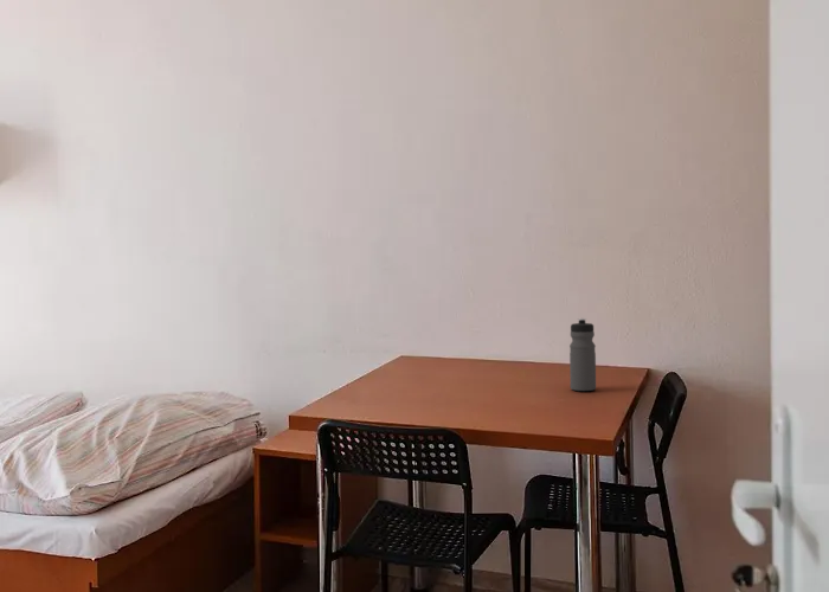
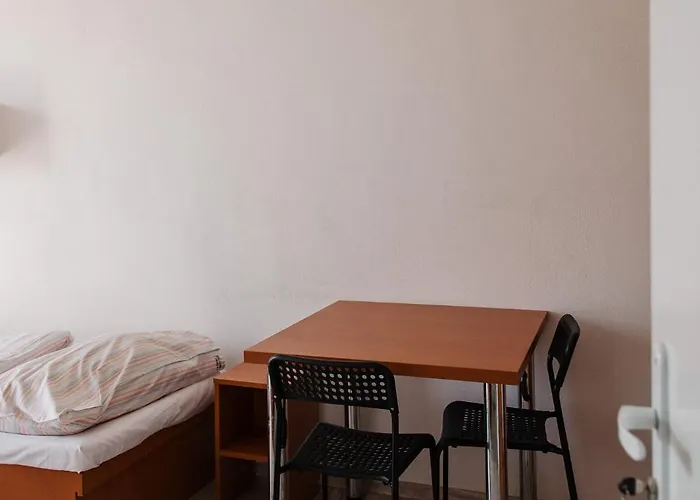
- water bottle [568,317,597,392]
